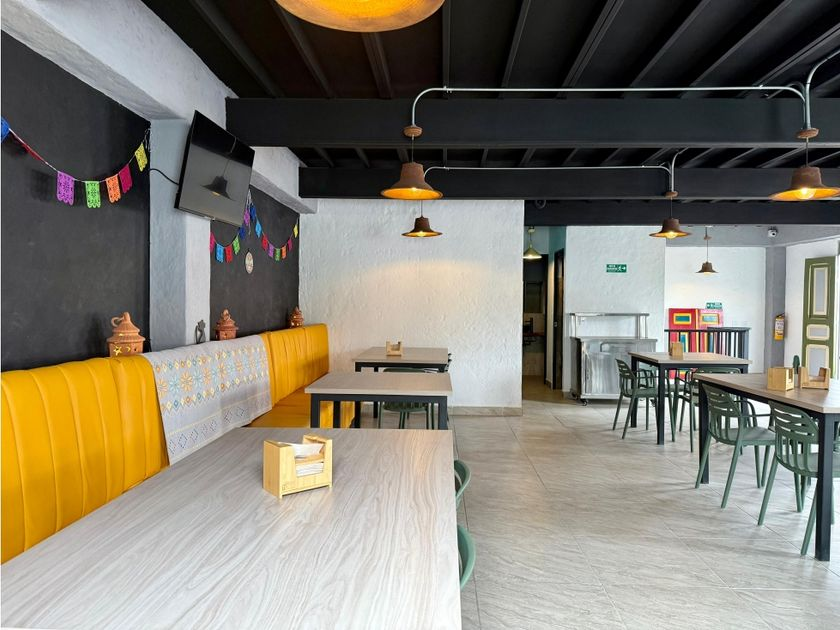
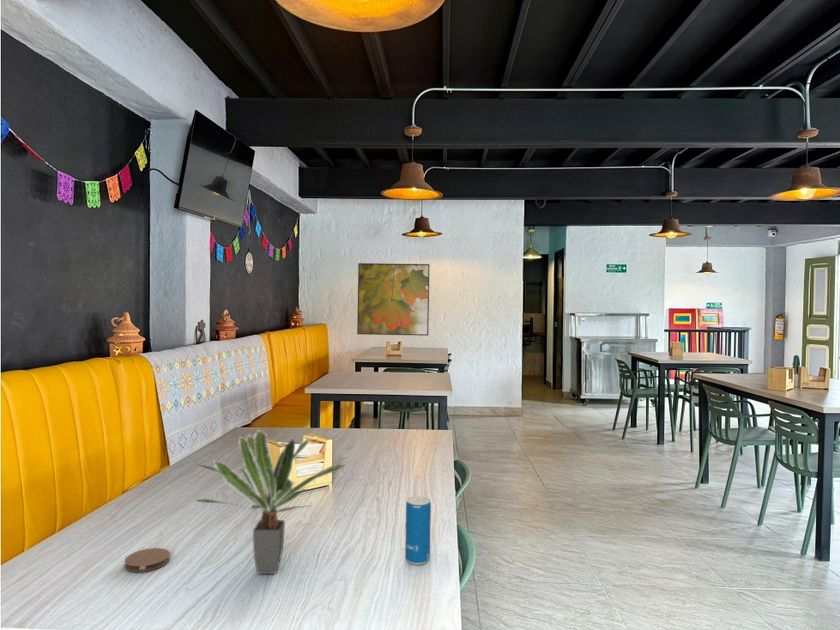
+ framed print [356,262,431,337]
+ beverage can [404,495,432,566]
+ coaster [124,547,171,573]
+ potted plant [190,428,349,575]
